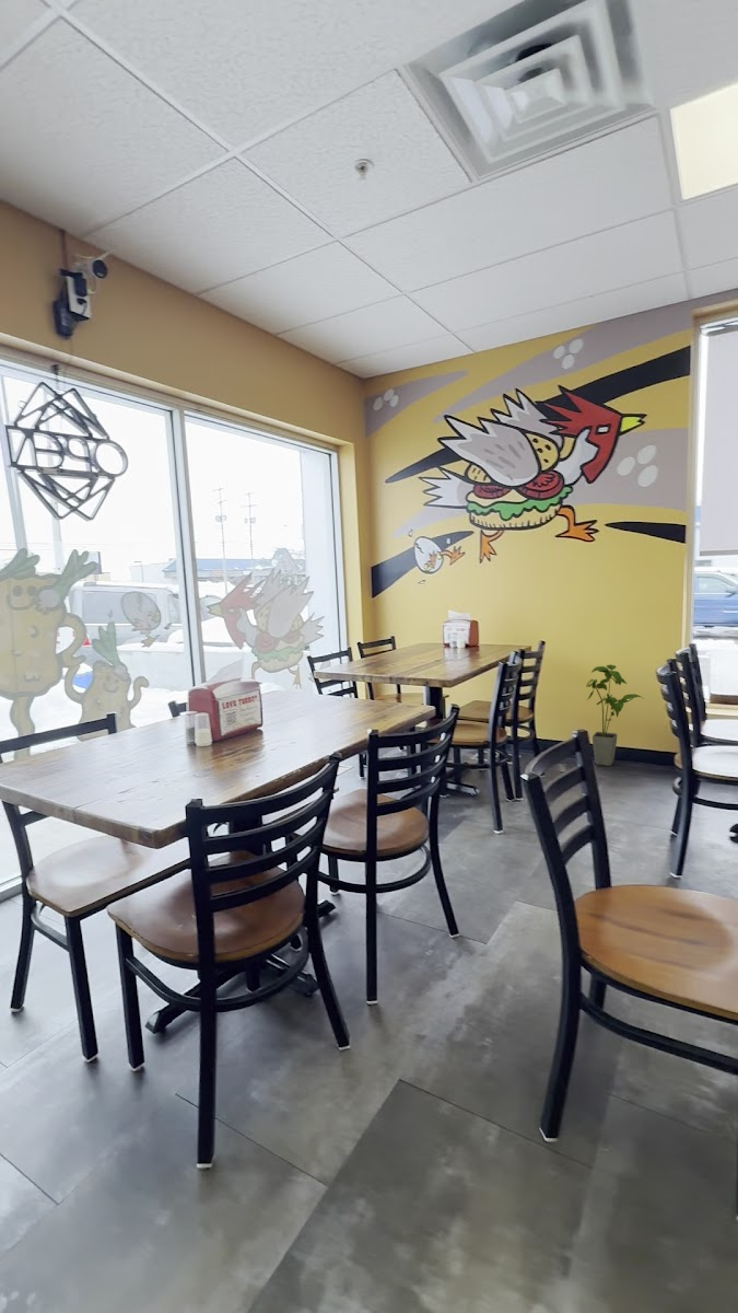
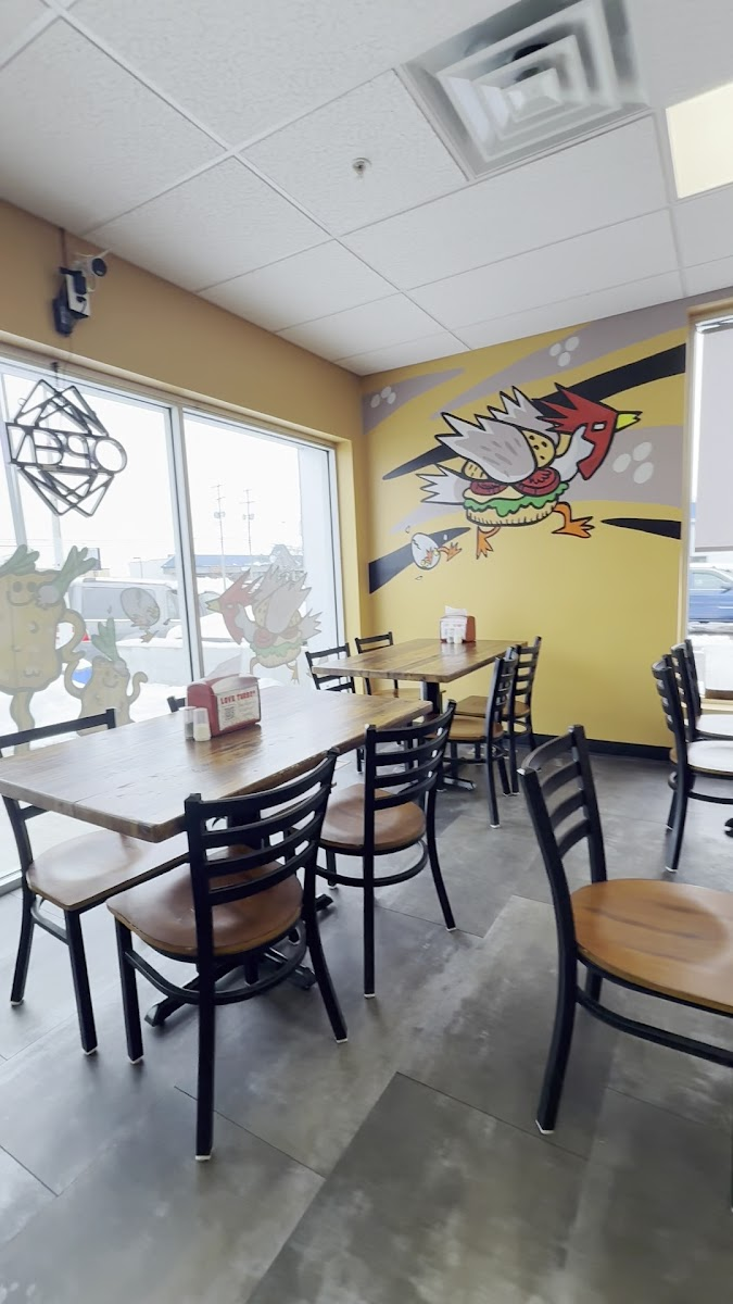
- house plant [585,663,644,767]
